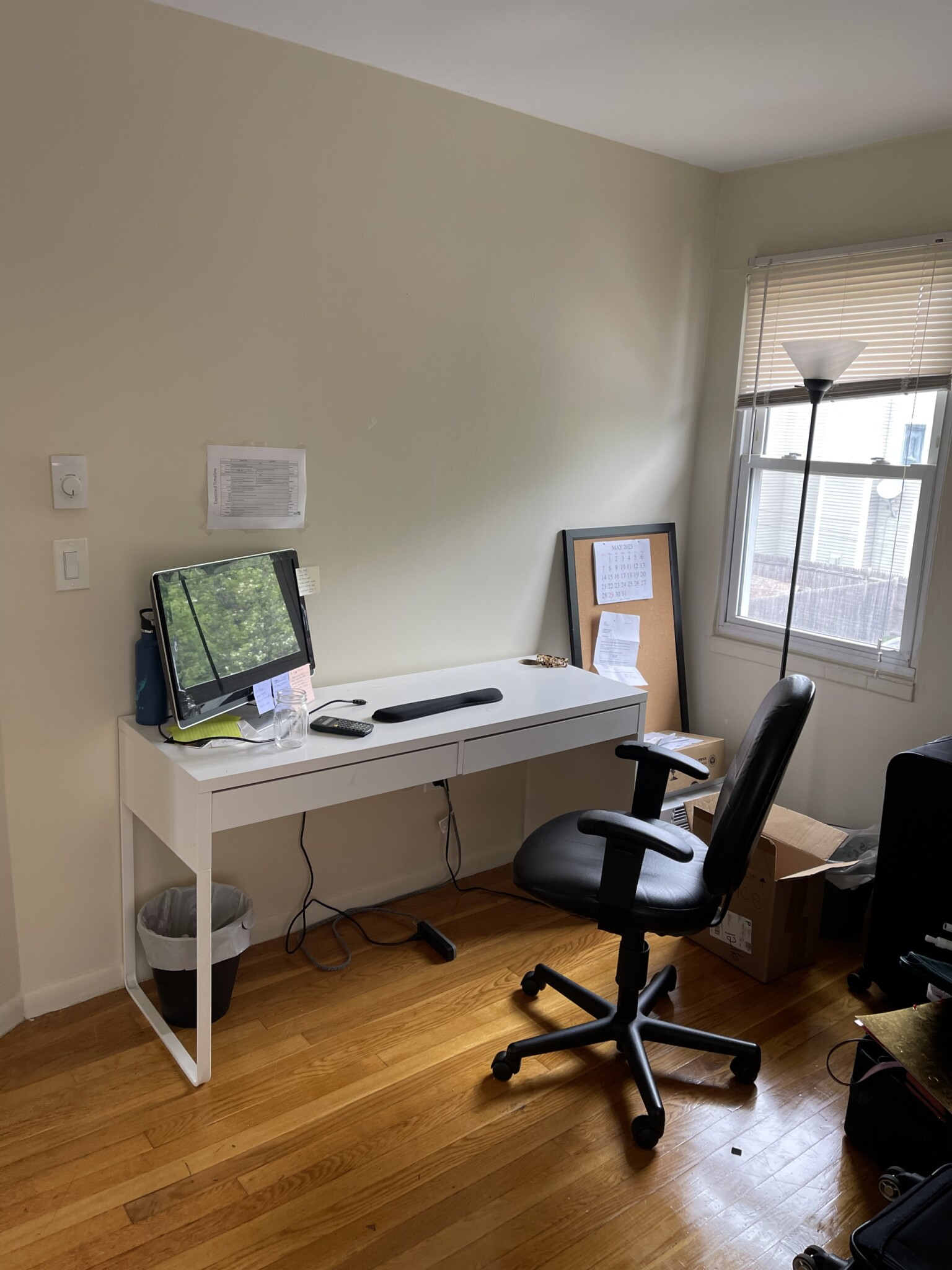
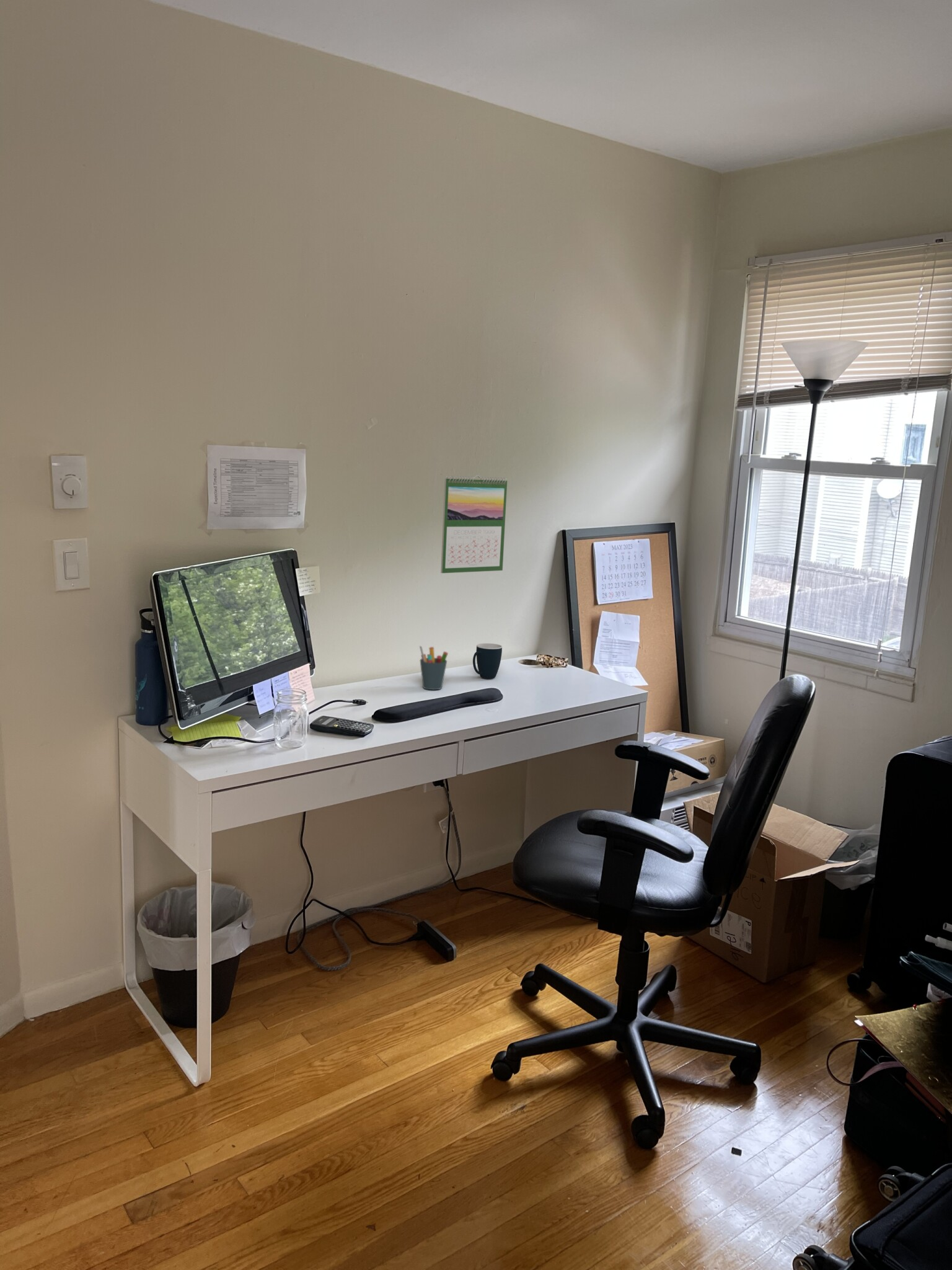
+ mug [472,642,503,680]
+ calendar [440,474,508,574]
+ pen holder [419,645,449,690]
